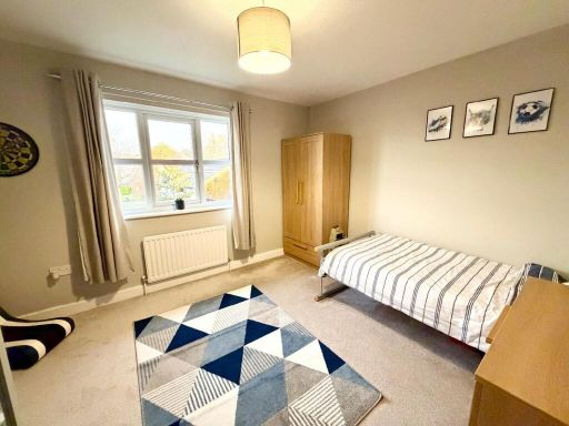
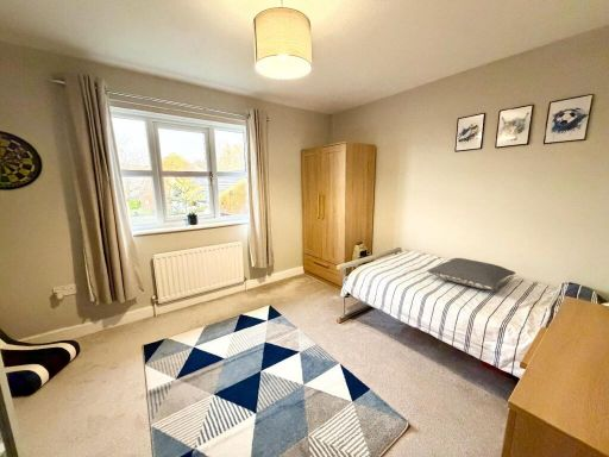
+ pillow [425,257,517,290]
